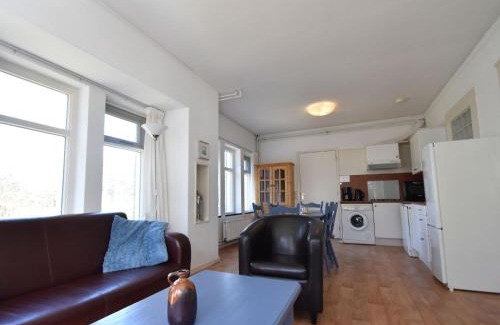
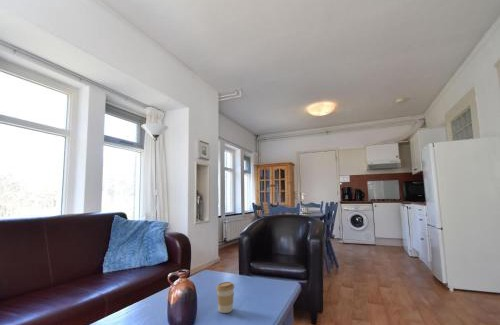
+ coffee cup [215,281,235,314]
